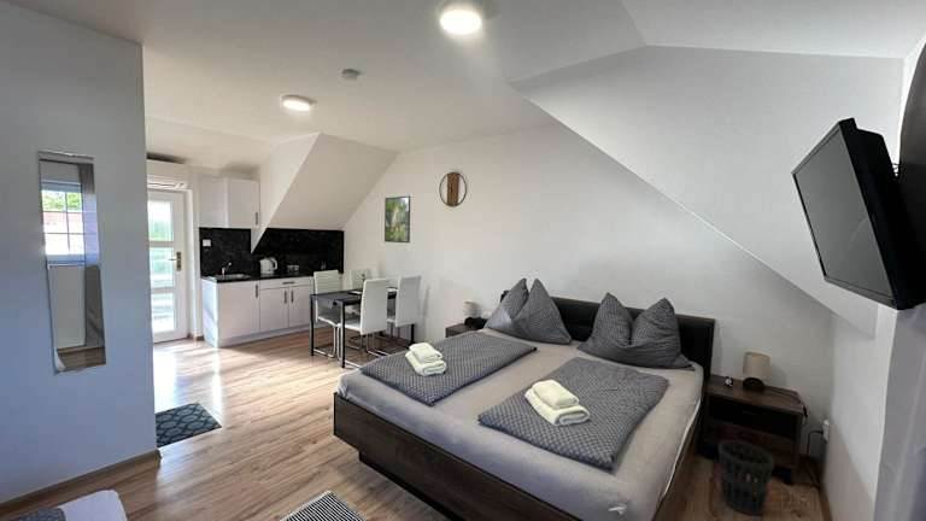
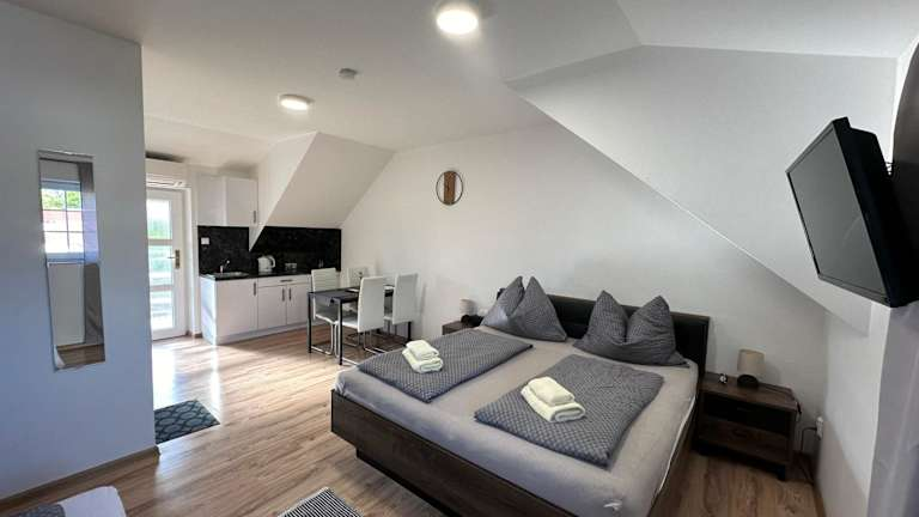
- wastebasket [717,439,775,516]
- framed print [383,195,411,244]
